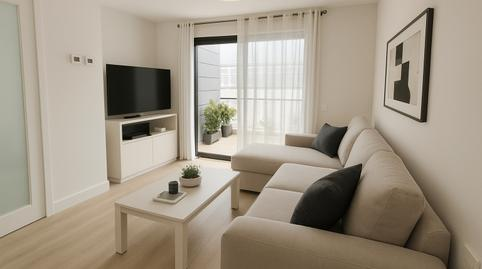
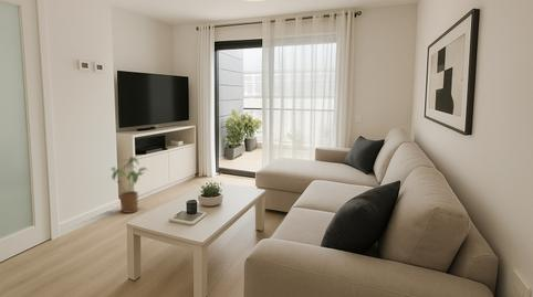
+ house plant [111,156,148,214]
